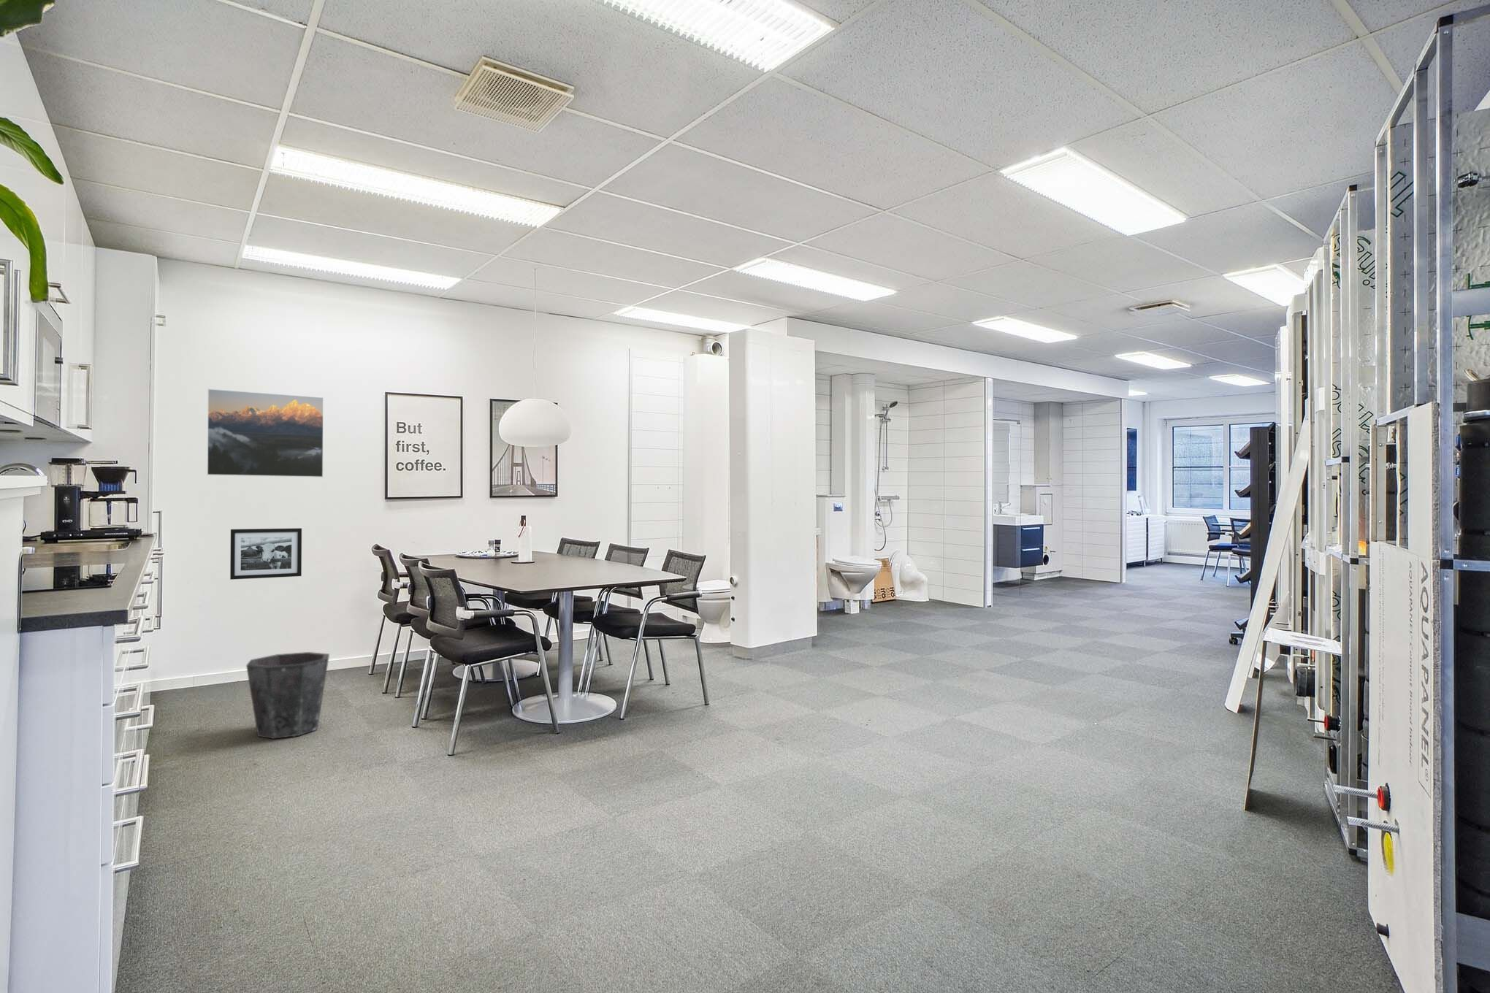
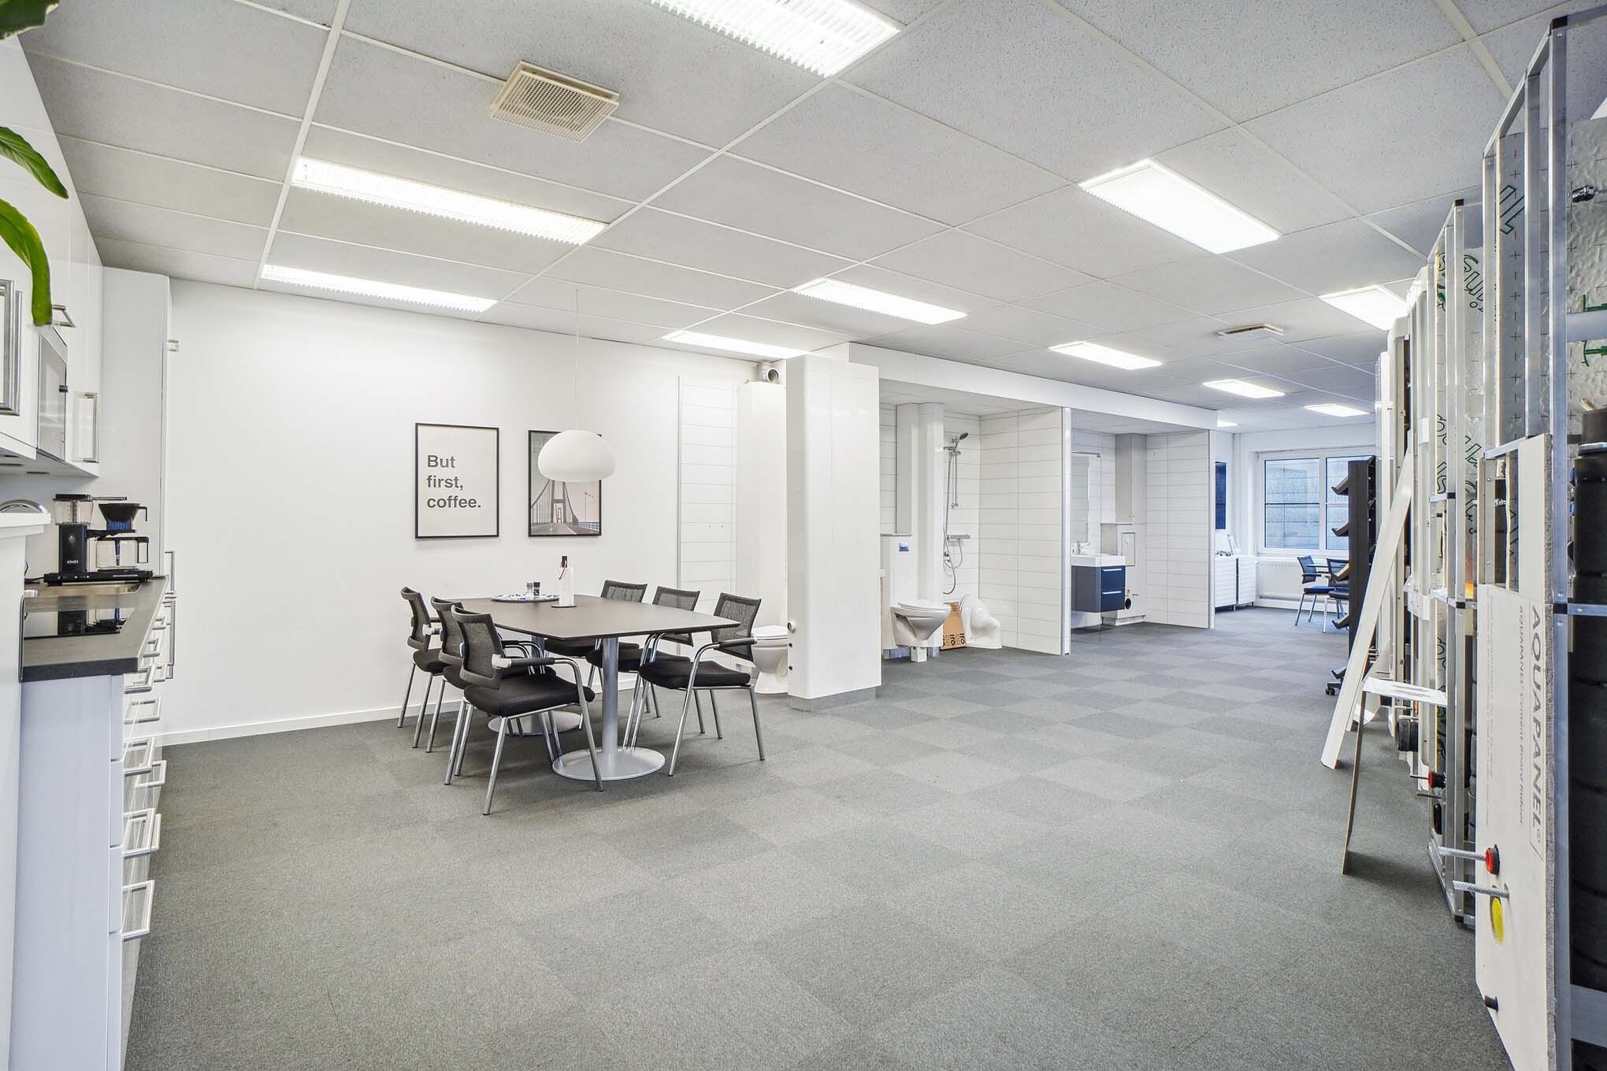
- picture frame [229,528,303,581]
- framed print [206,388,325,479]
- waste bin [245,652,330,739]
